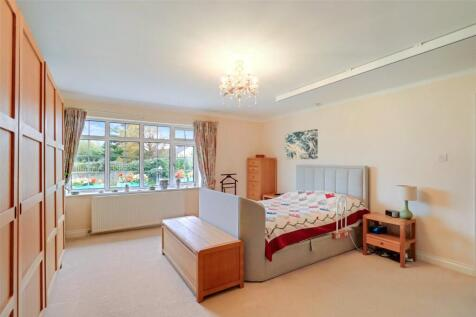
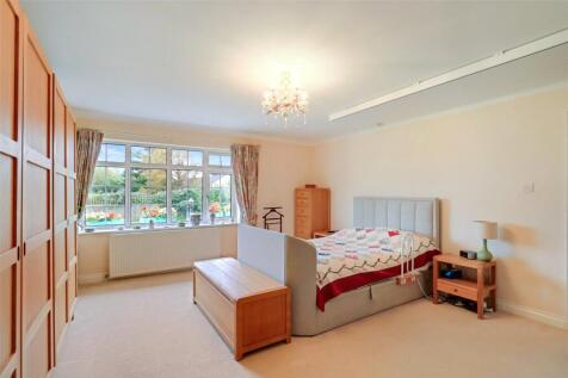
- wall art [284,128,319,160]
